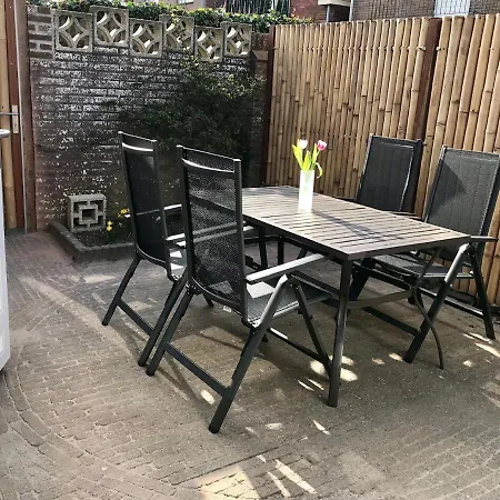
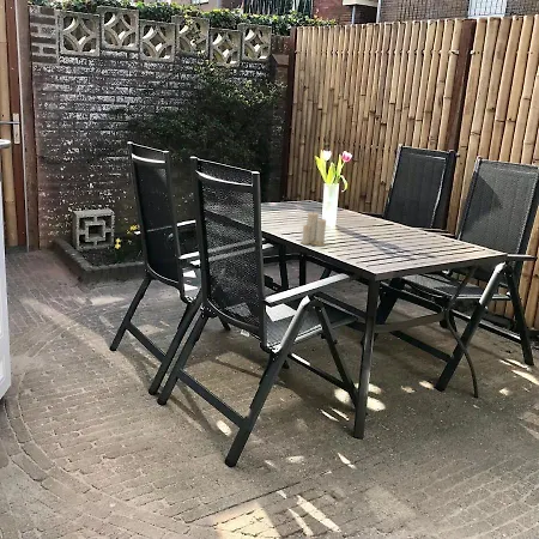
+ candle [299,211,327,247]
